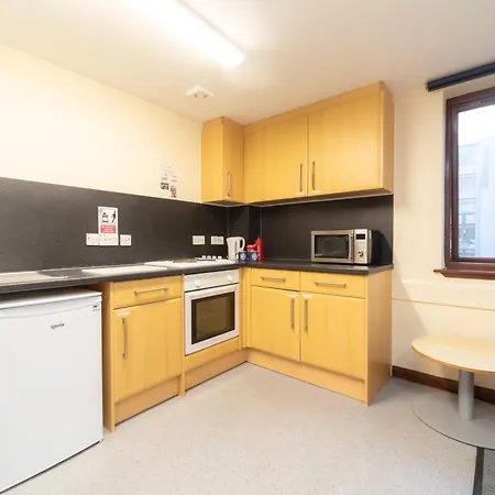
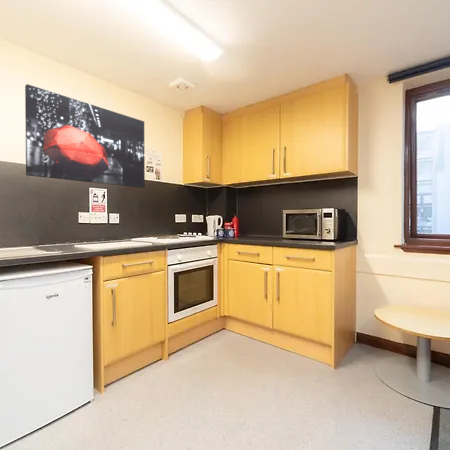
+ wall art [24,83,146,189]
